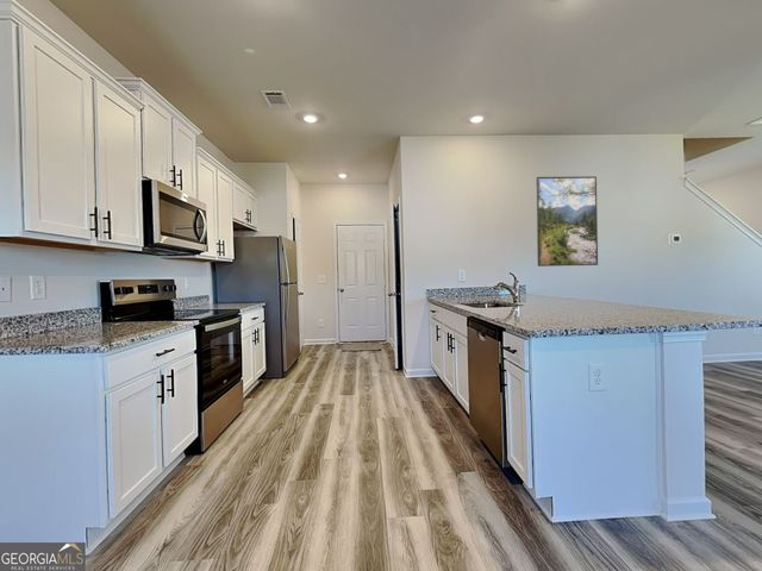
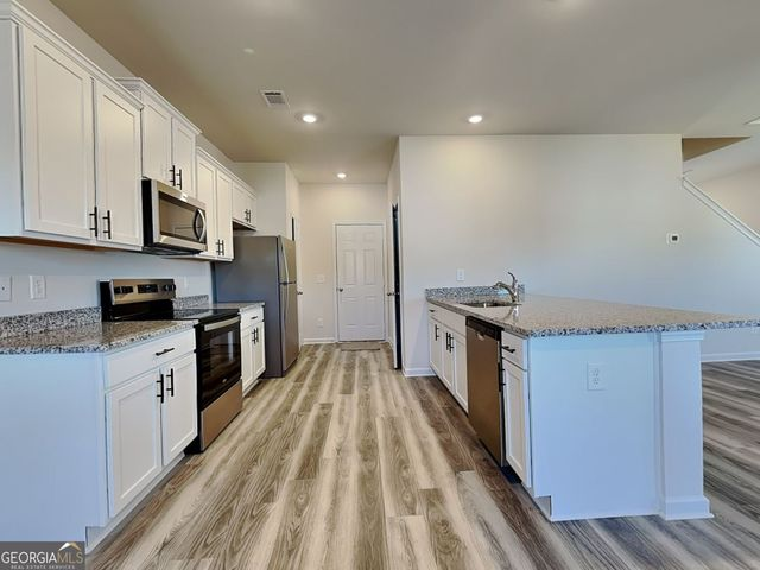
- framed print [536,175,599,268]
